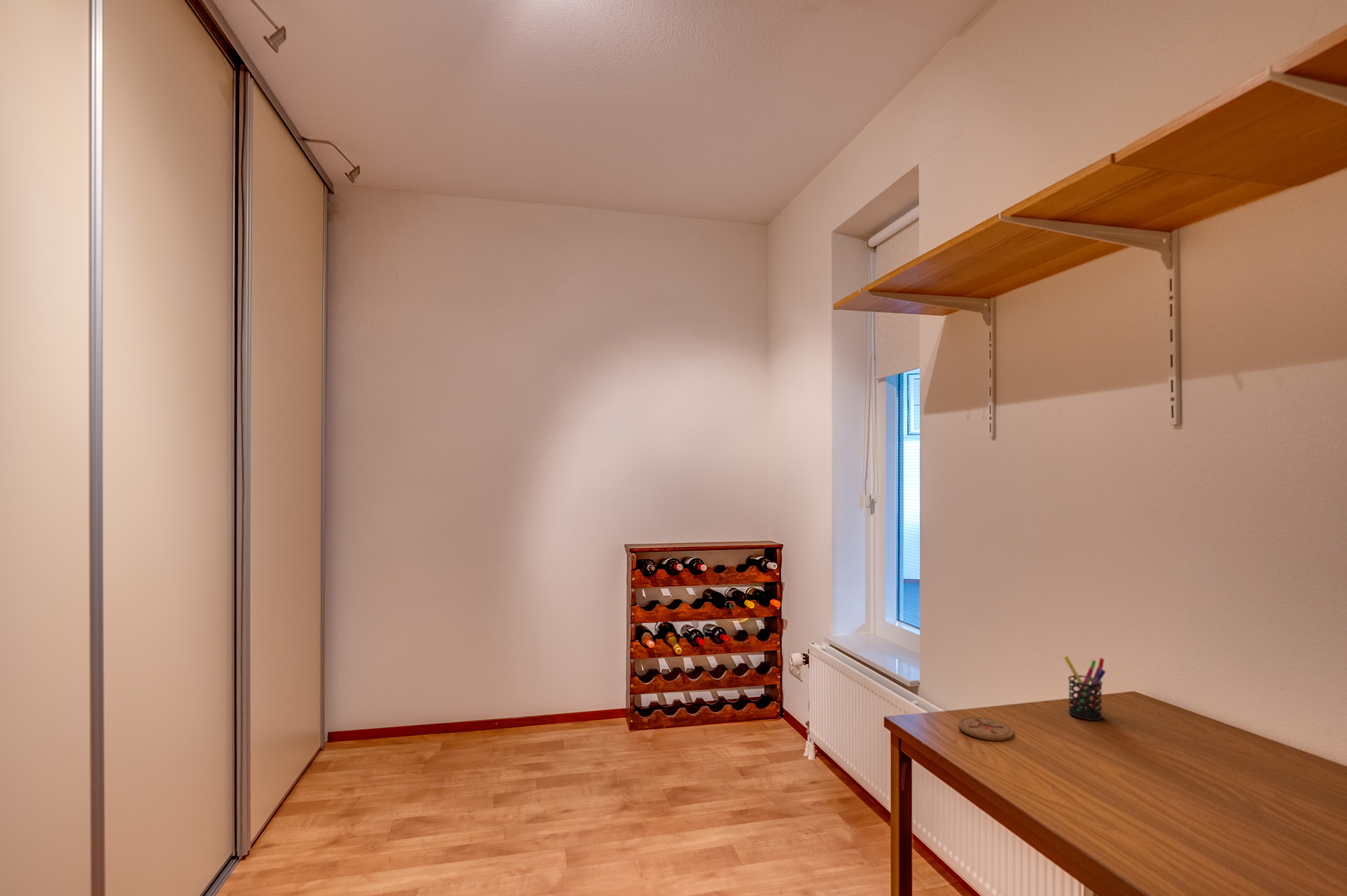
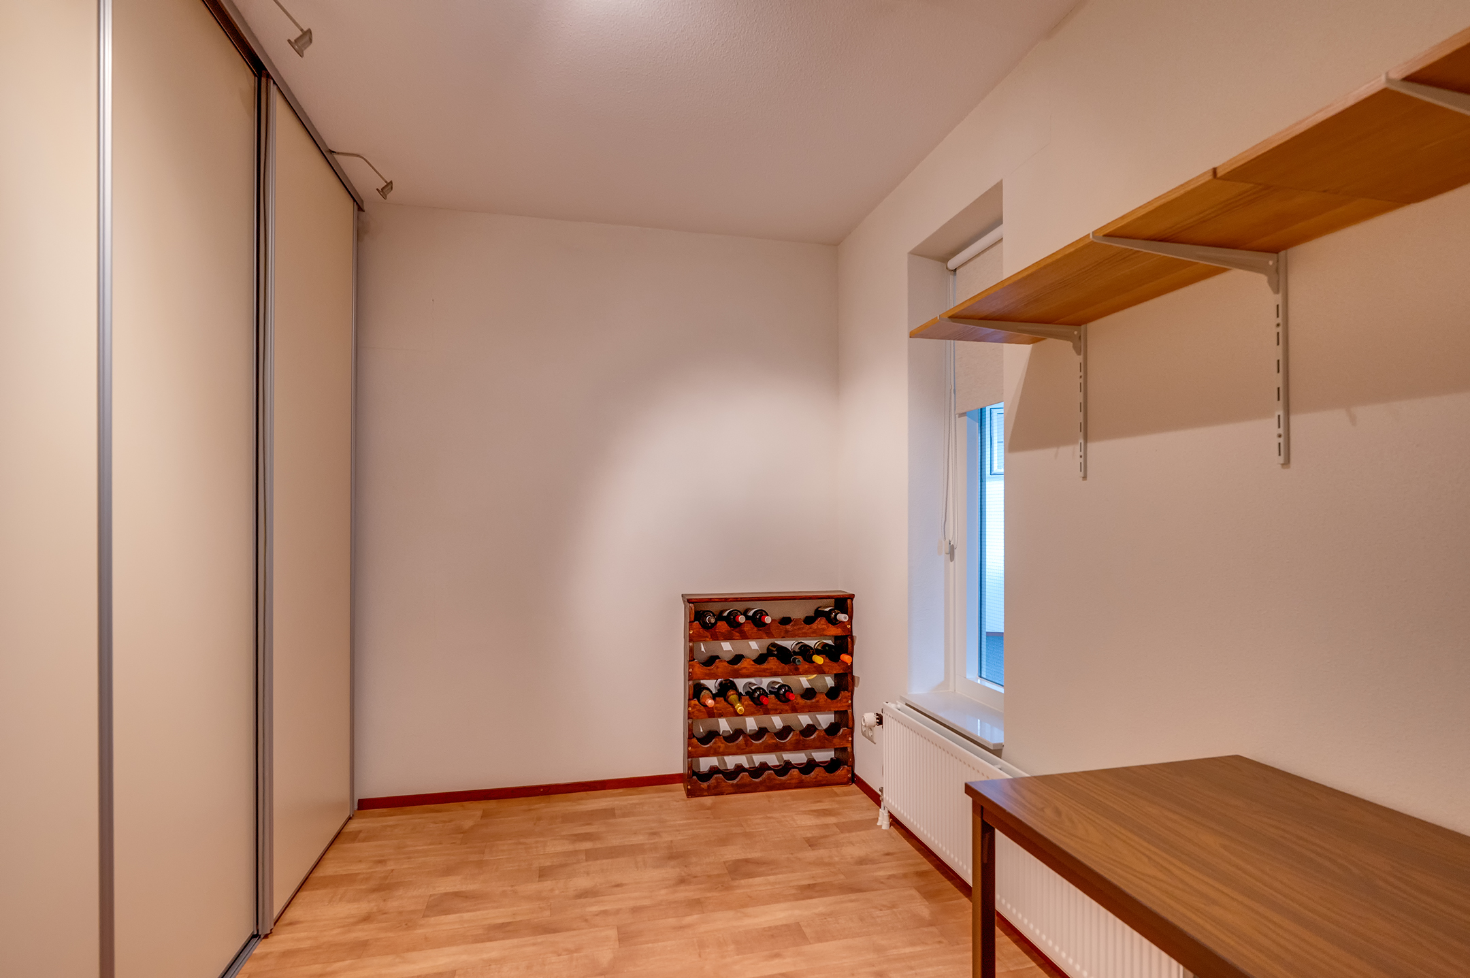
- pen holder [1063,655,1106,721]
- coaster [958,716,1014,741]
